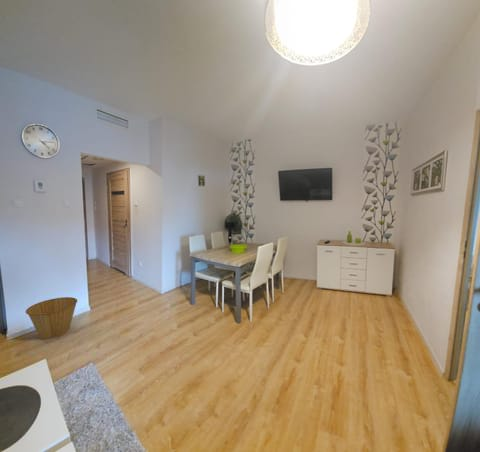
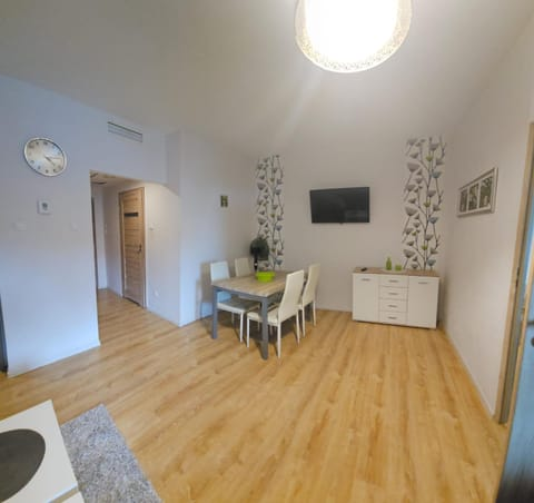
- basket [25,296,78,340]
